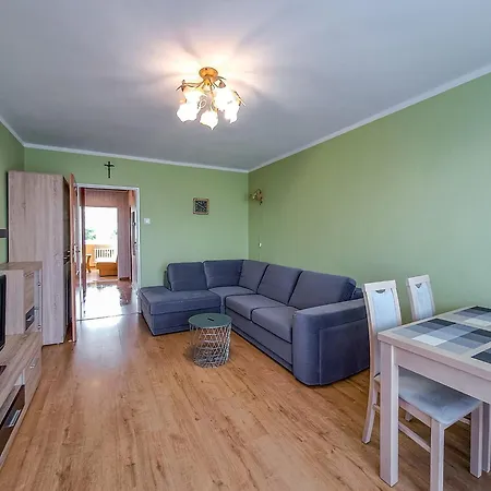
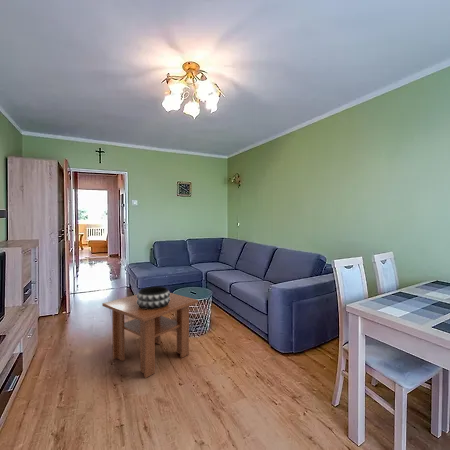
+ coffee table [101,292,199,379]
+ decorative bowl [136,285,171,310]
